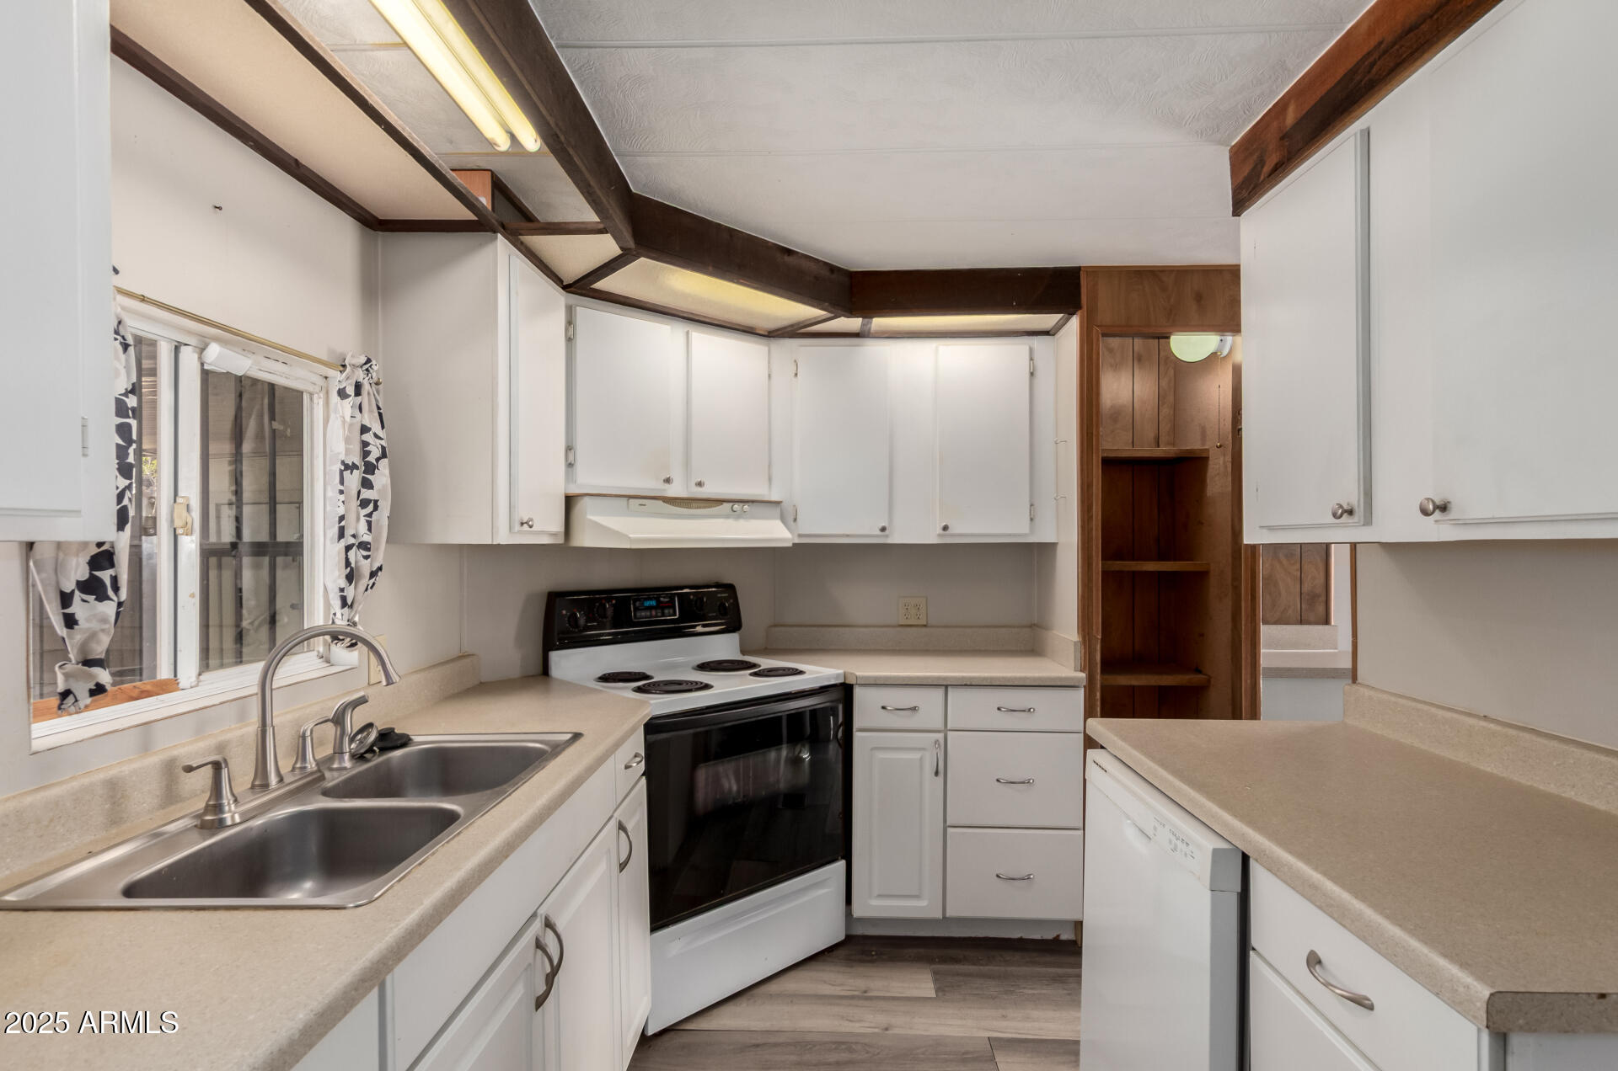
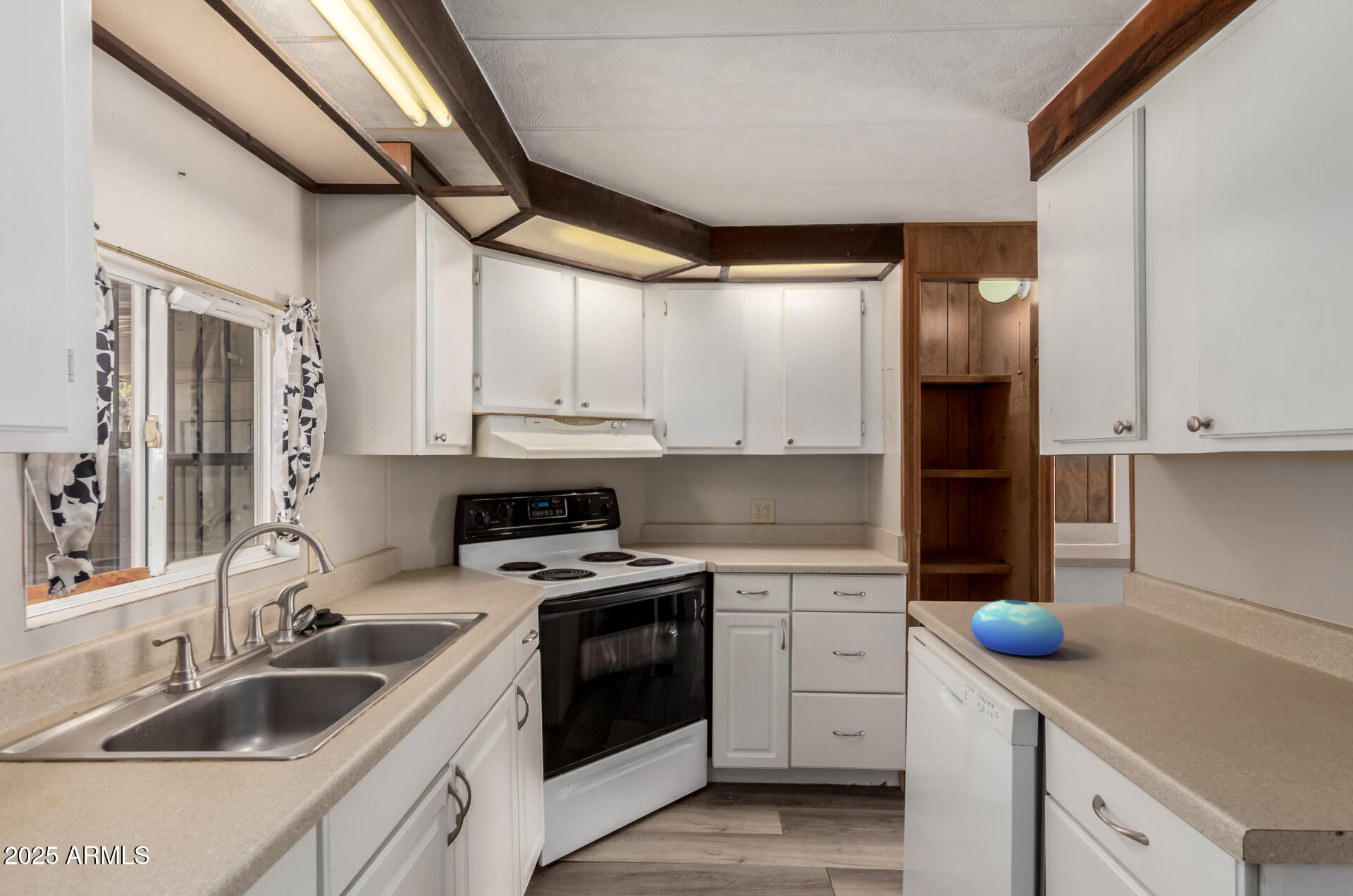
+ bowl [970,599,1065,657]
